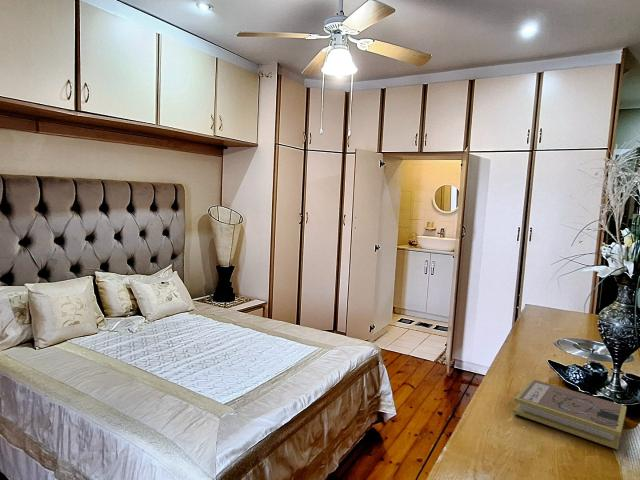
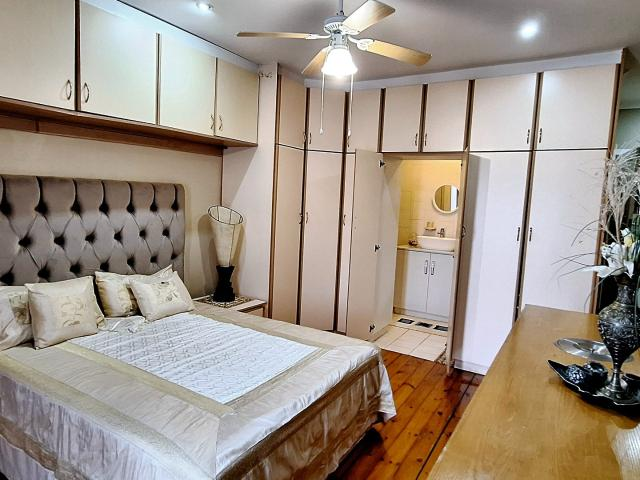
- book [512,378,627,451]
